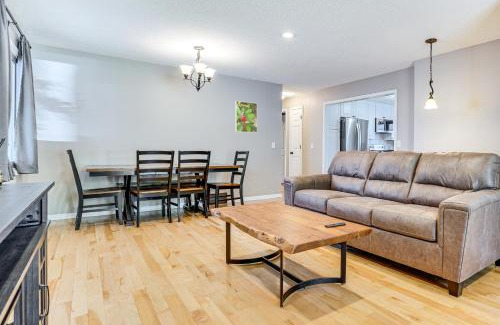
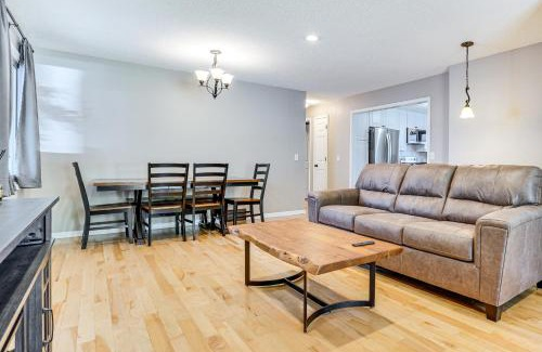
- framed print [234,100,258,134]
